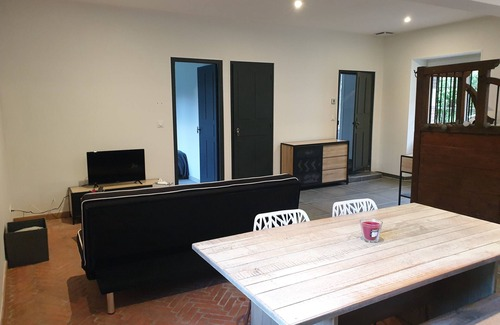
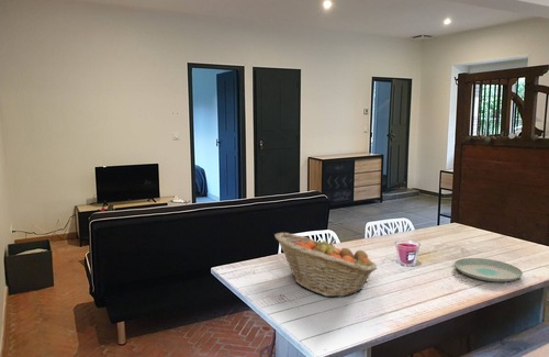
+ plate [453,257,524,283]
+ fruit basket [273,232,379,298]
